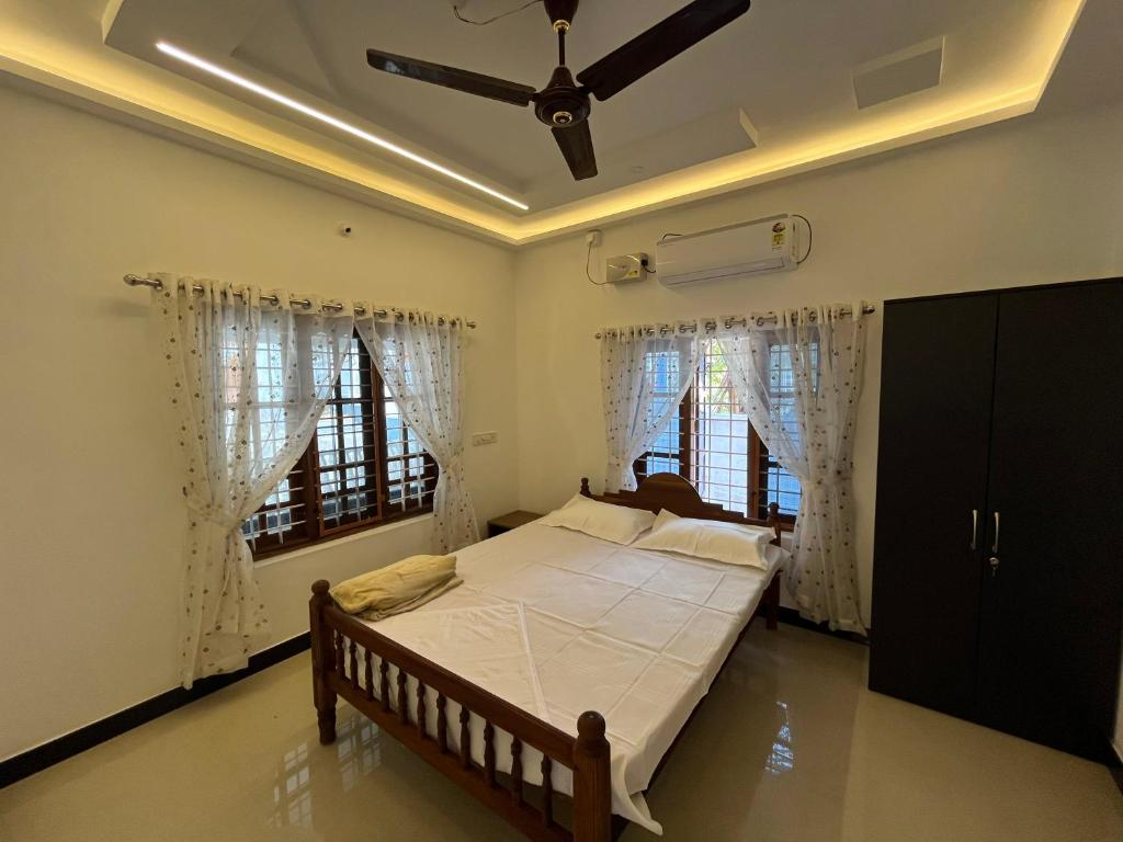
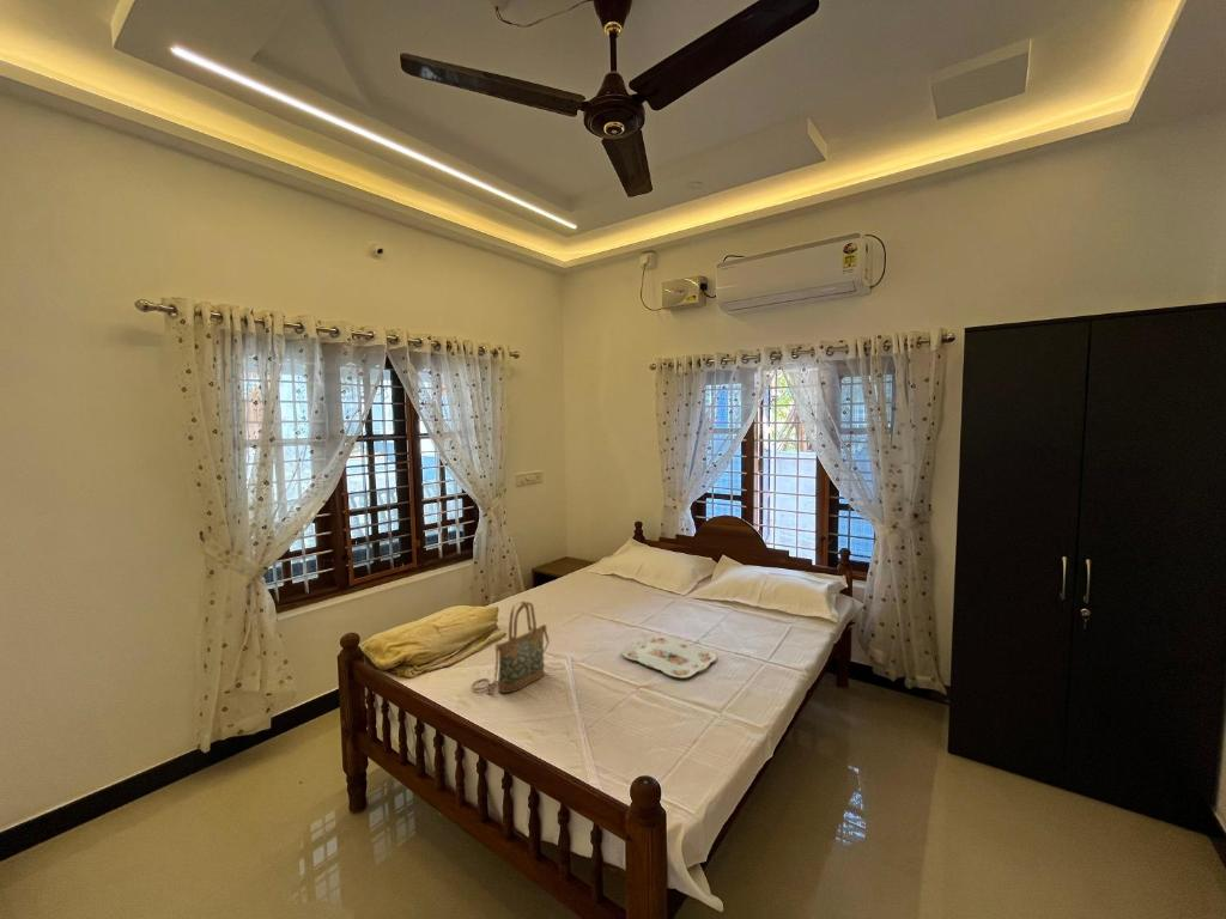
+ serving tray [620,634,718,680]
+ handbag [471,601,551,695]
